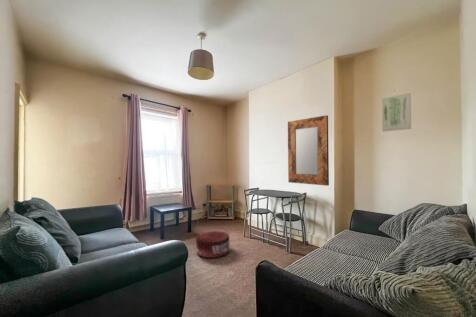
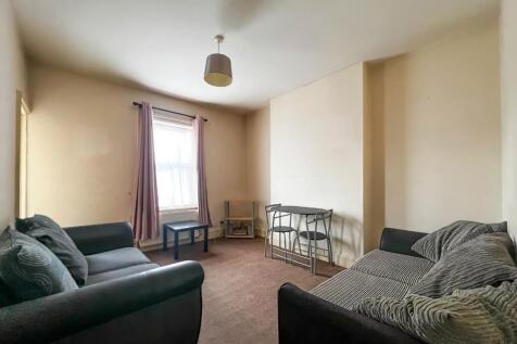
- pouf [195,230,231,259]
- home mirror [287,114,330,187]
- wall art [381,92,412,132]
